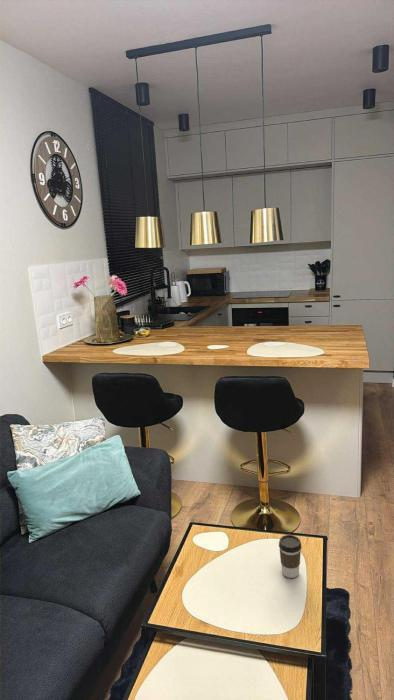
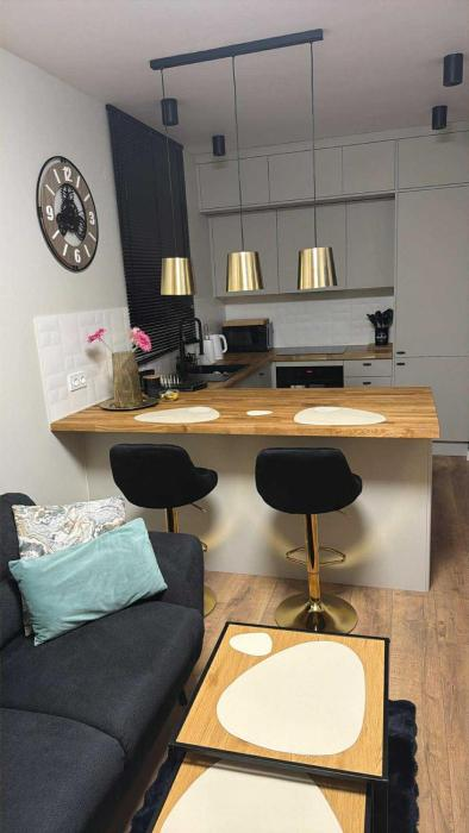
- coffee cup [278,534,302,579]
